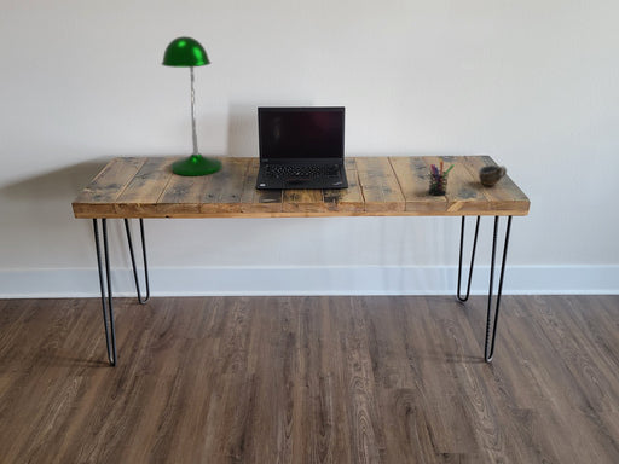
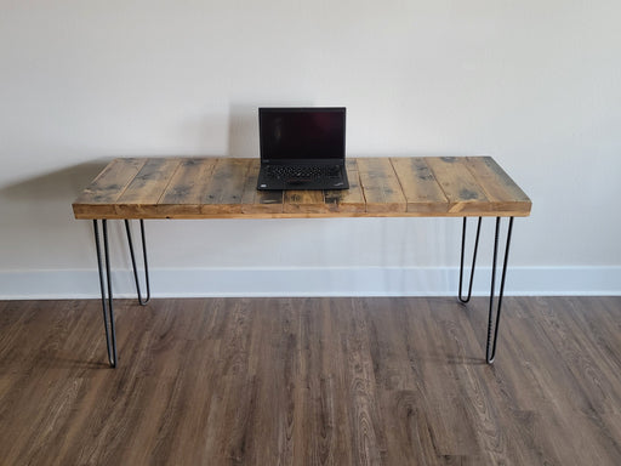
- pen holder [428,157,456,197]
- desk lamp [160,35,224,176]
- cup [476,164,508,187]
